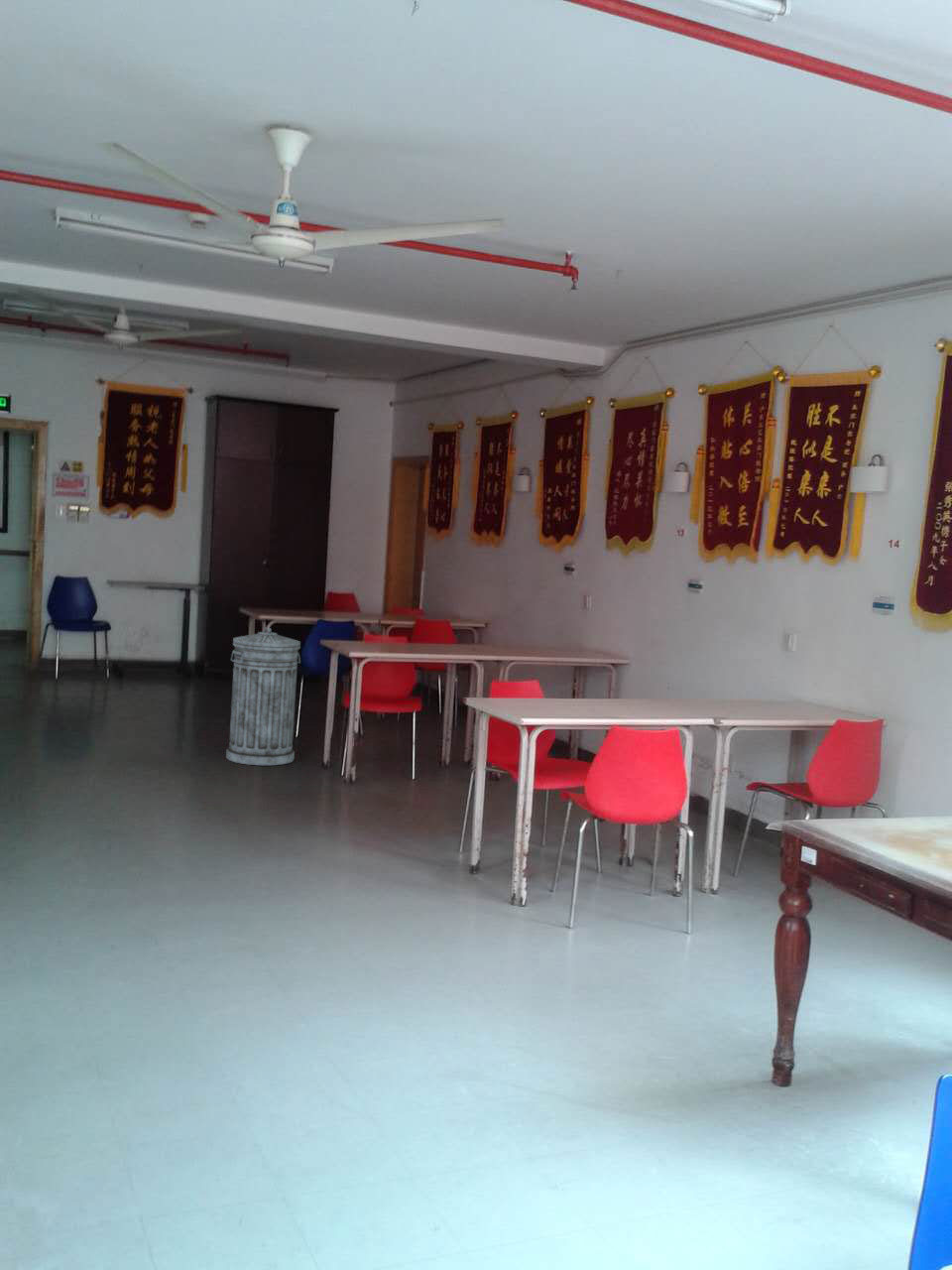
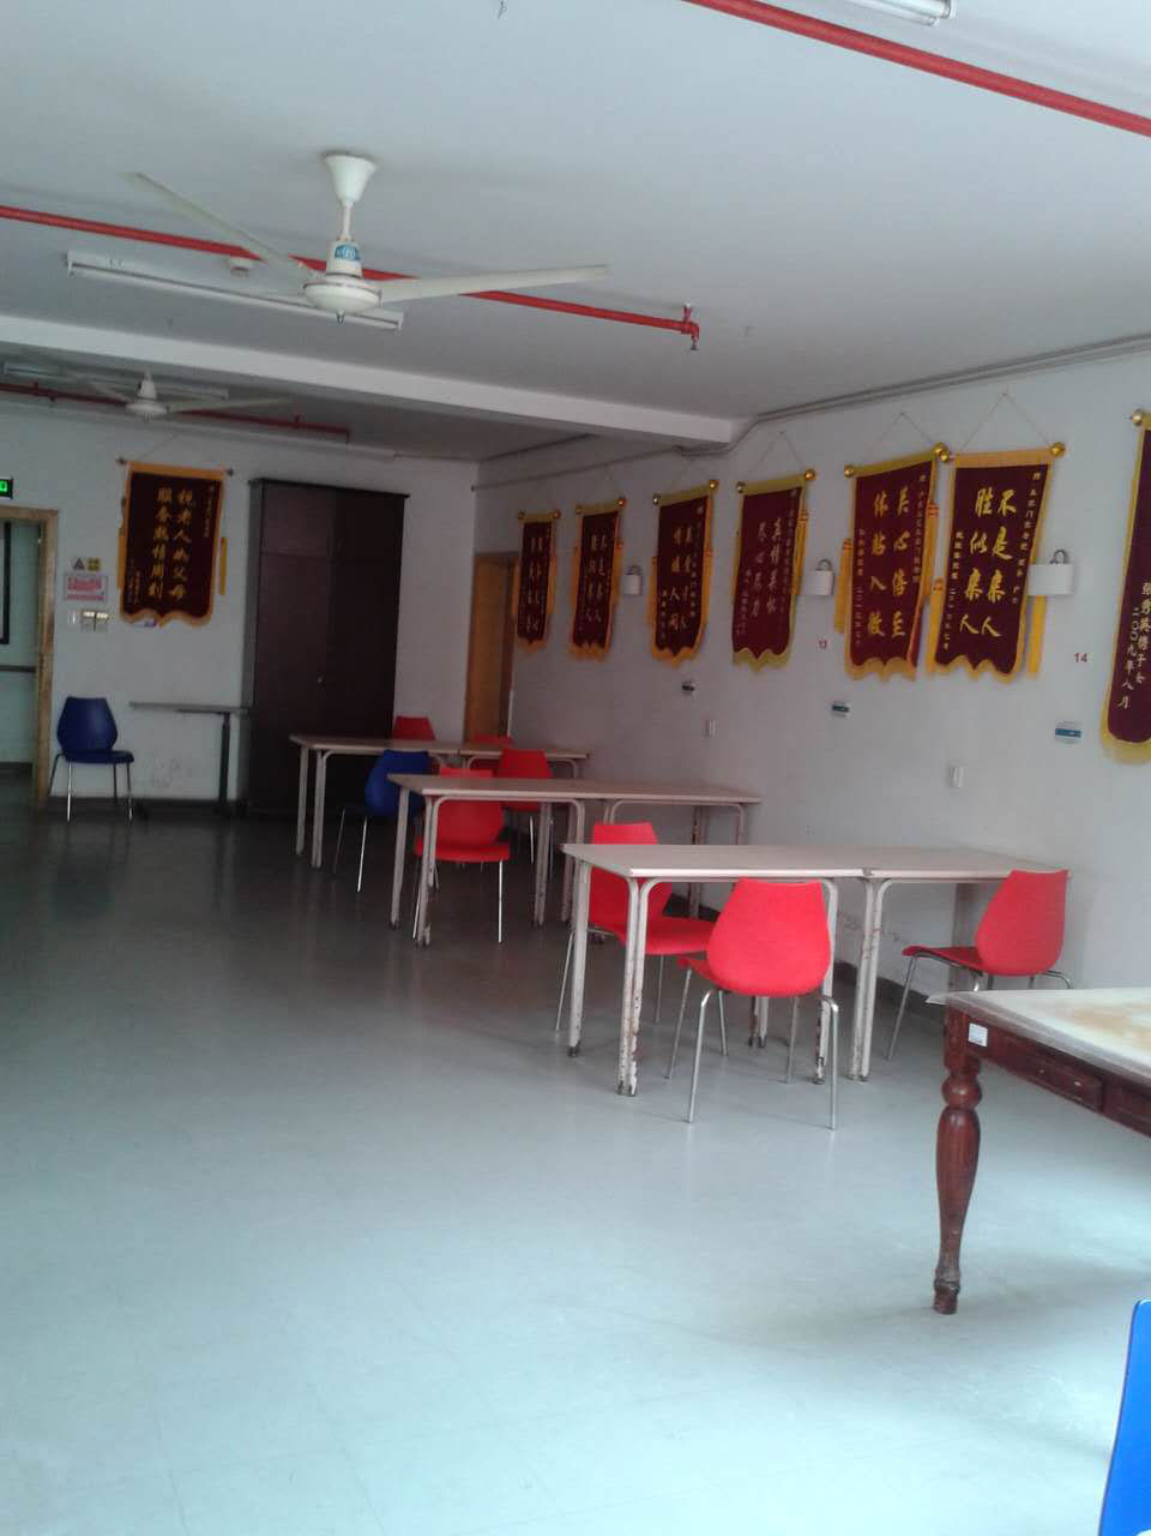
- trash can [225,627,301,766]
